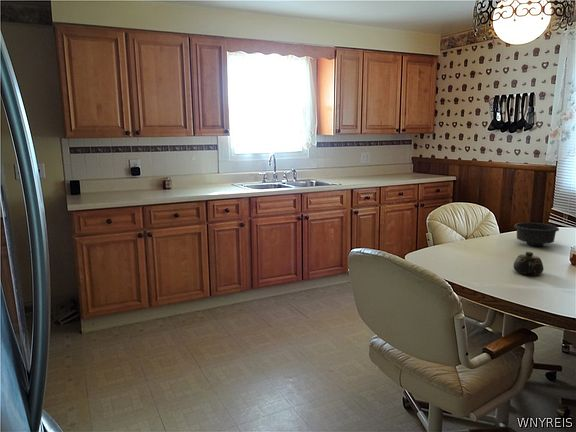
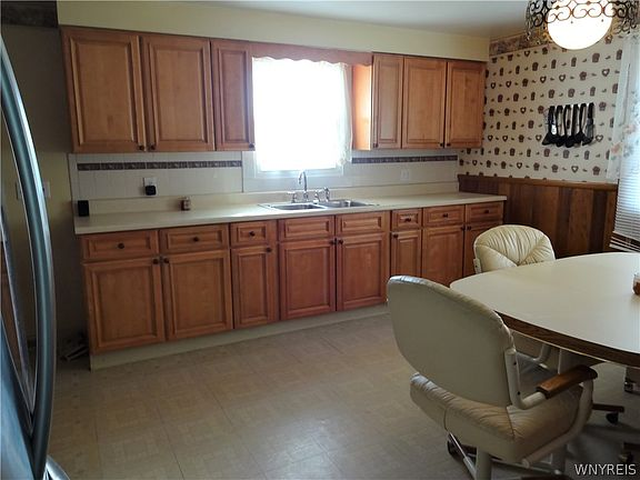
- teapot [512,251,545,277]
- bowl [513,222,560,247]
